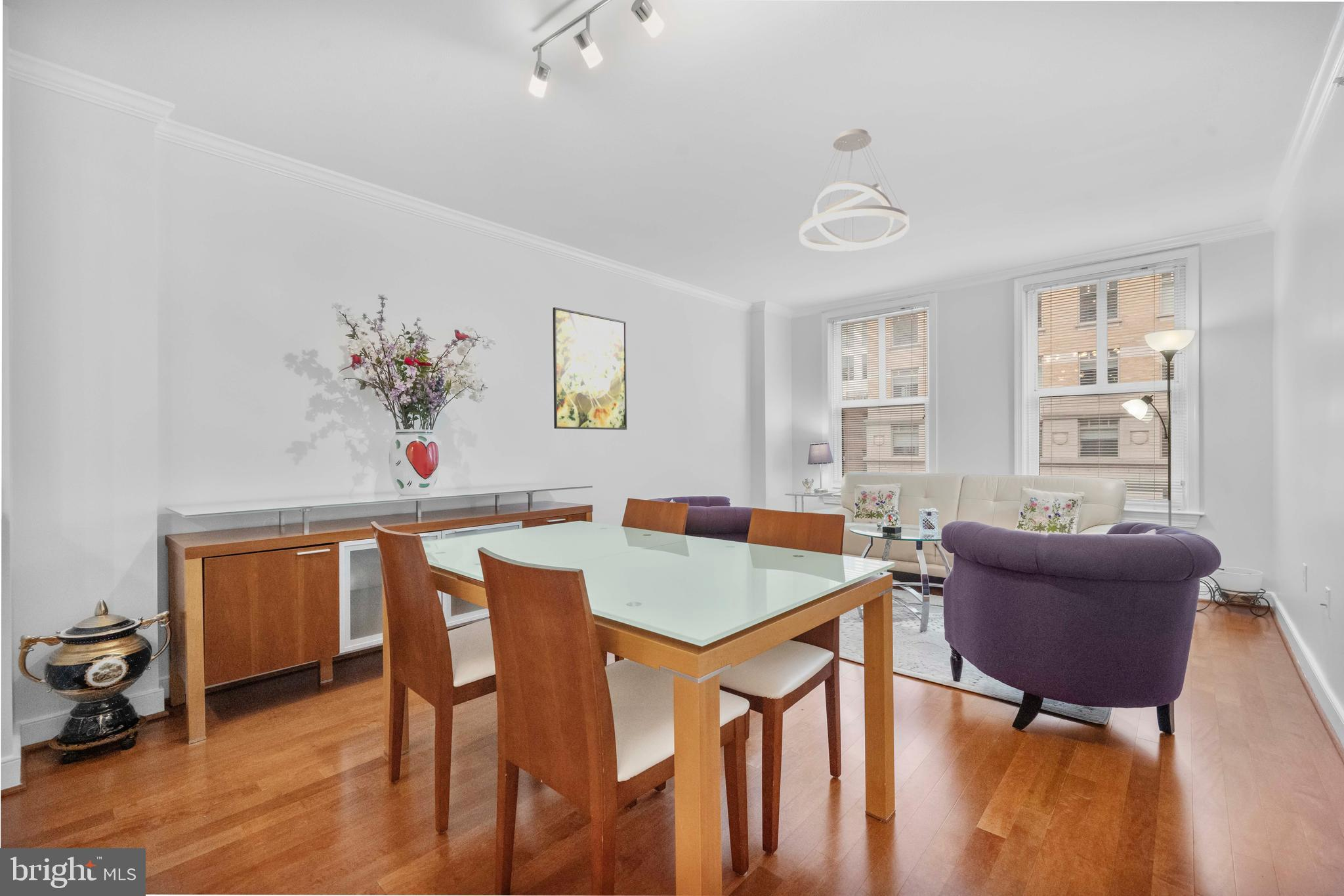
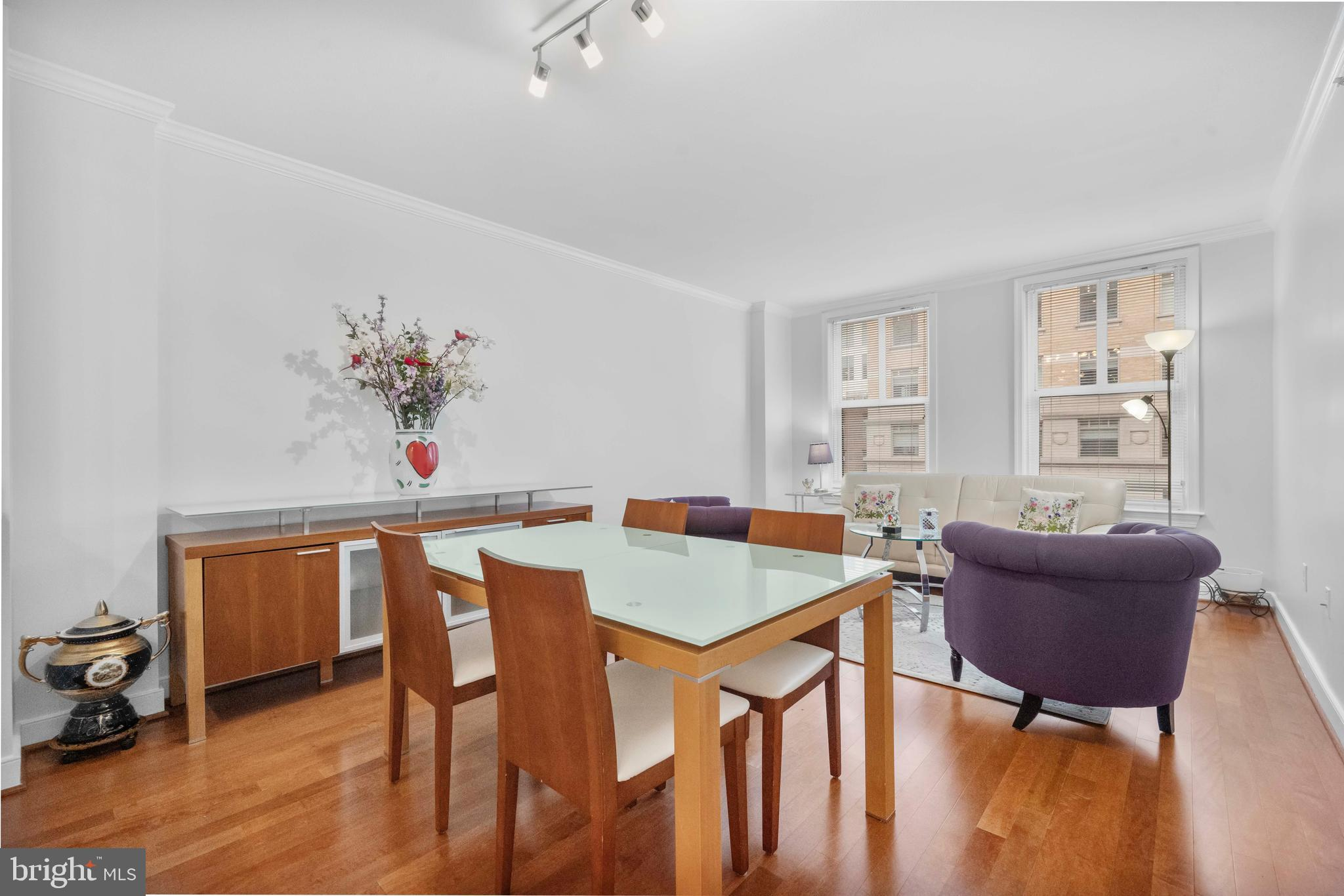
- pendant light [799,129,910,252]
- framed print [552,307,627,430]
